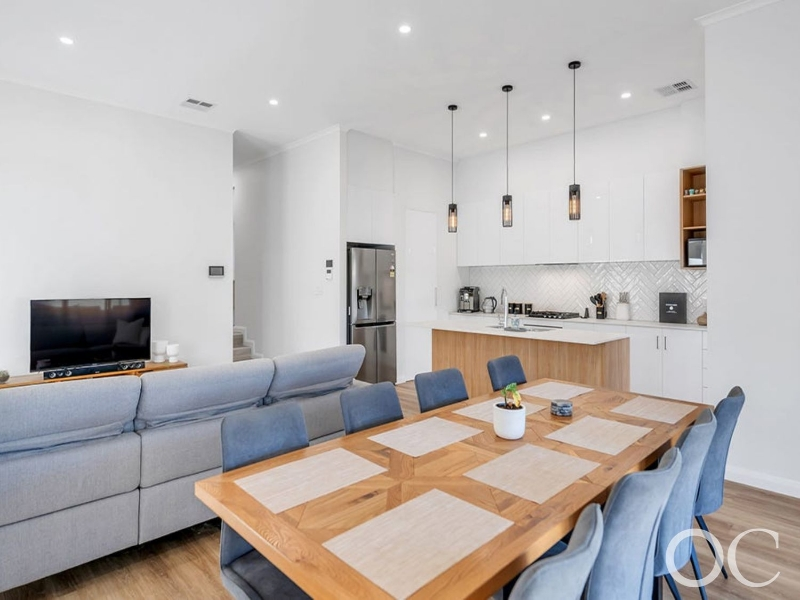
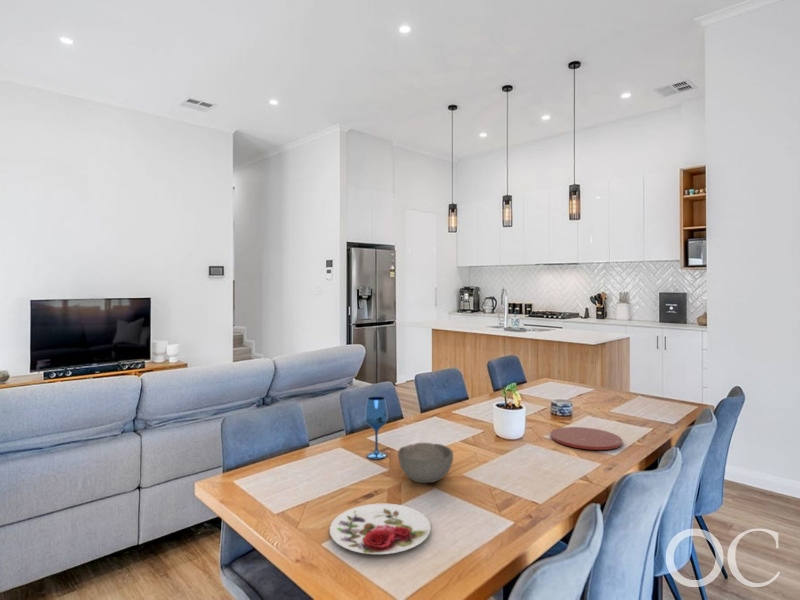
+ bowl [397,442,454,484]
+ plate [550,426,623,451]
+ wineglass [364,396,389,460]
+ plate [329,503,432,555]
